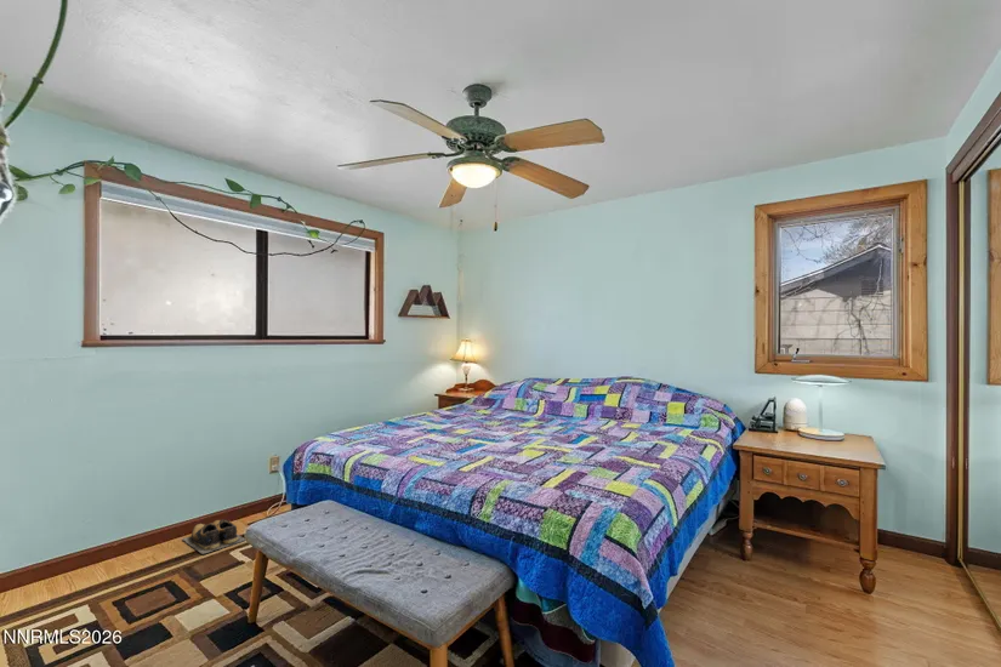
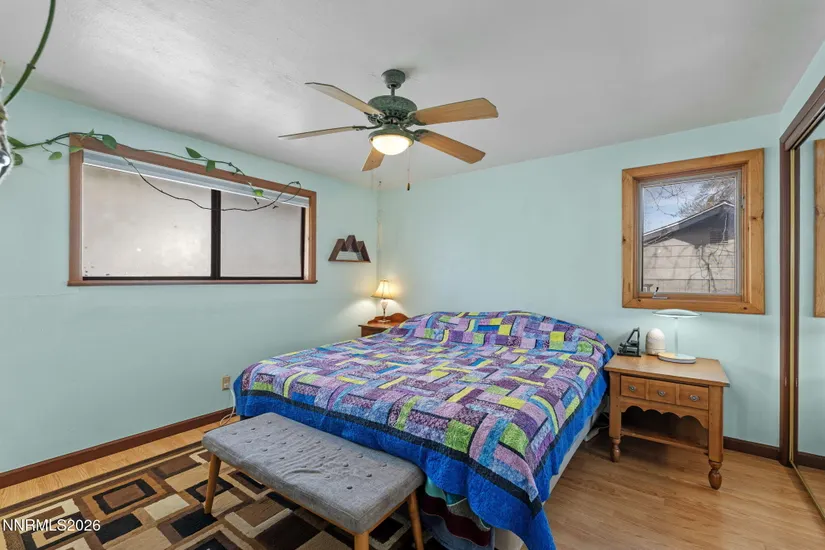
- shoes [181,519,246,555]
